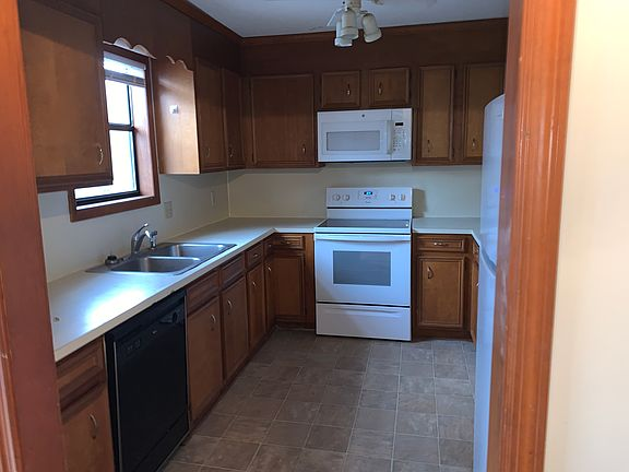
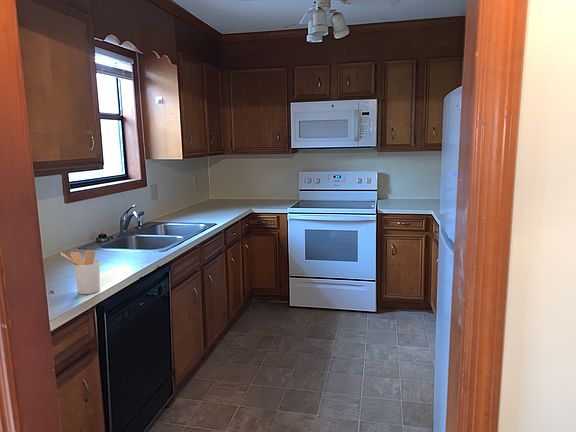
+ utensil holder [60,249,101,295]
